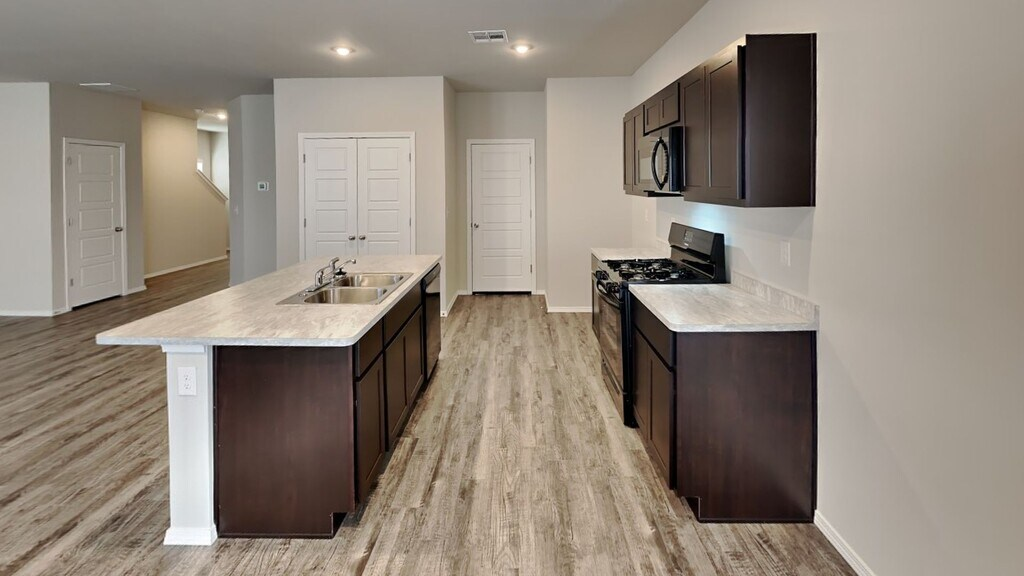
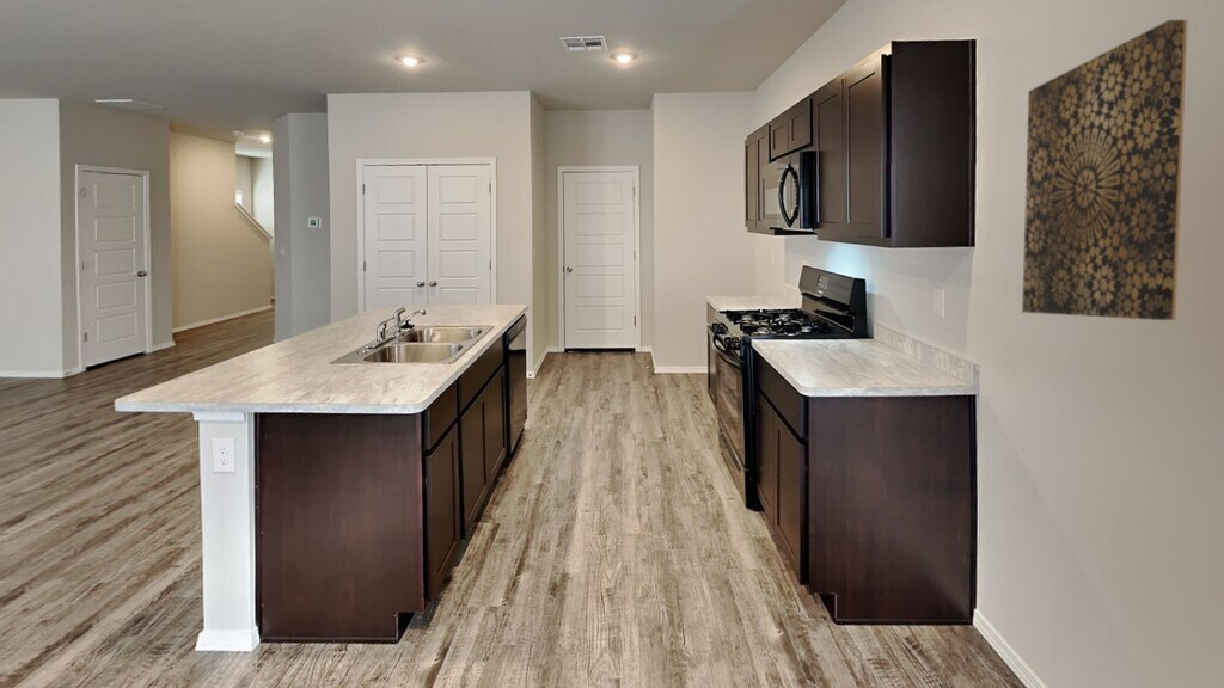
+ wall art [1021,19,1189,321]
